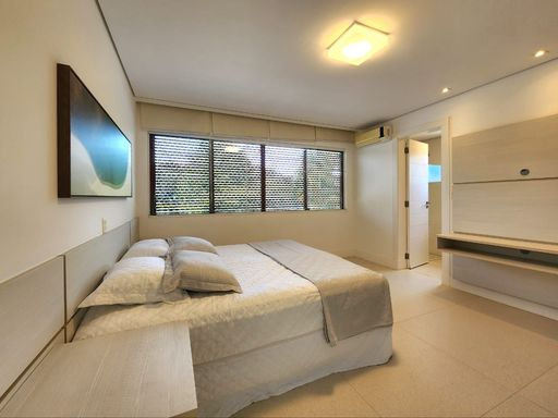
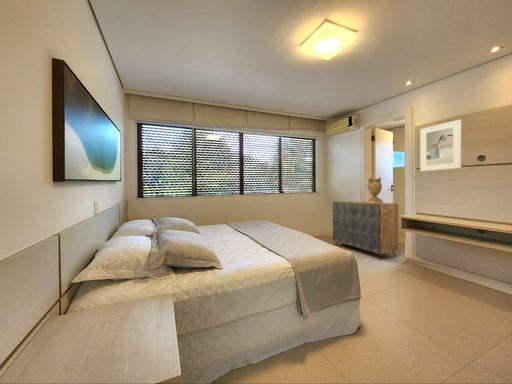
+ decorative urn [366,176,384,203]
+ dresser [332,200,399,261]
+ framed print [419,119,462,172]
